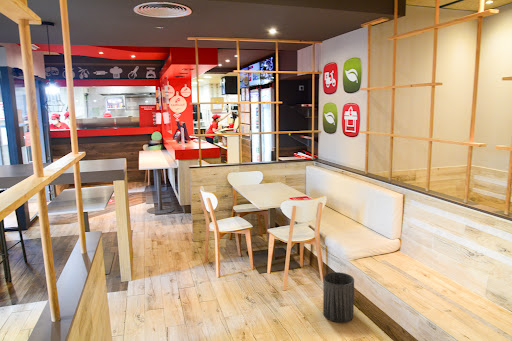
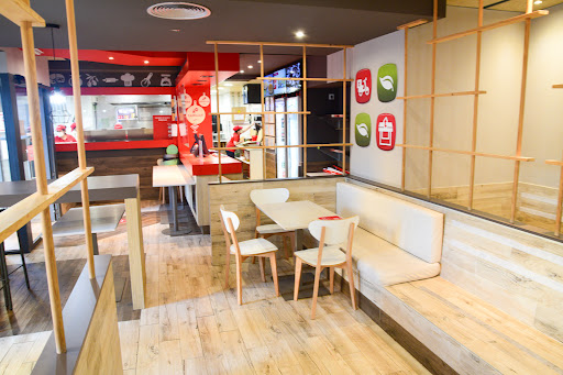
- trash can [322,271,355,323]
